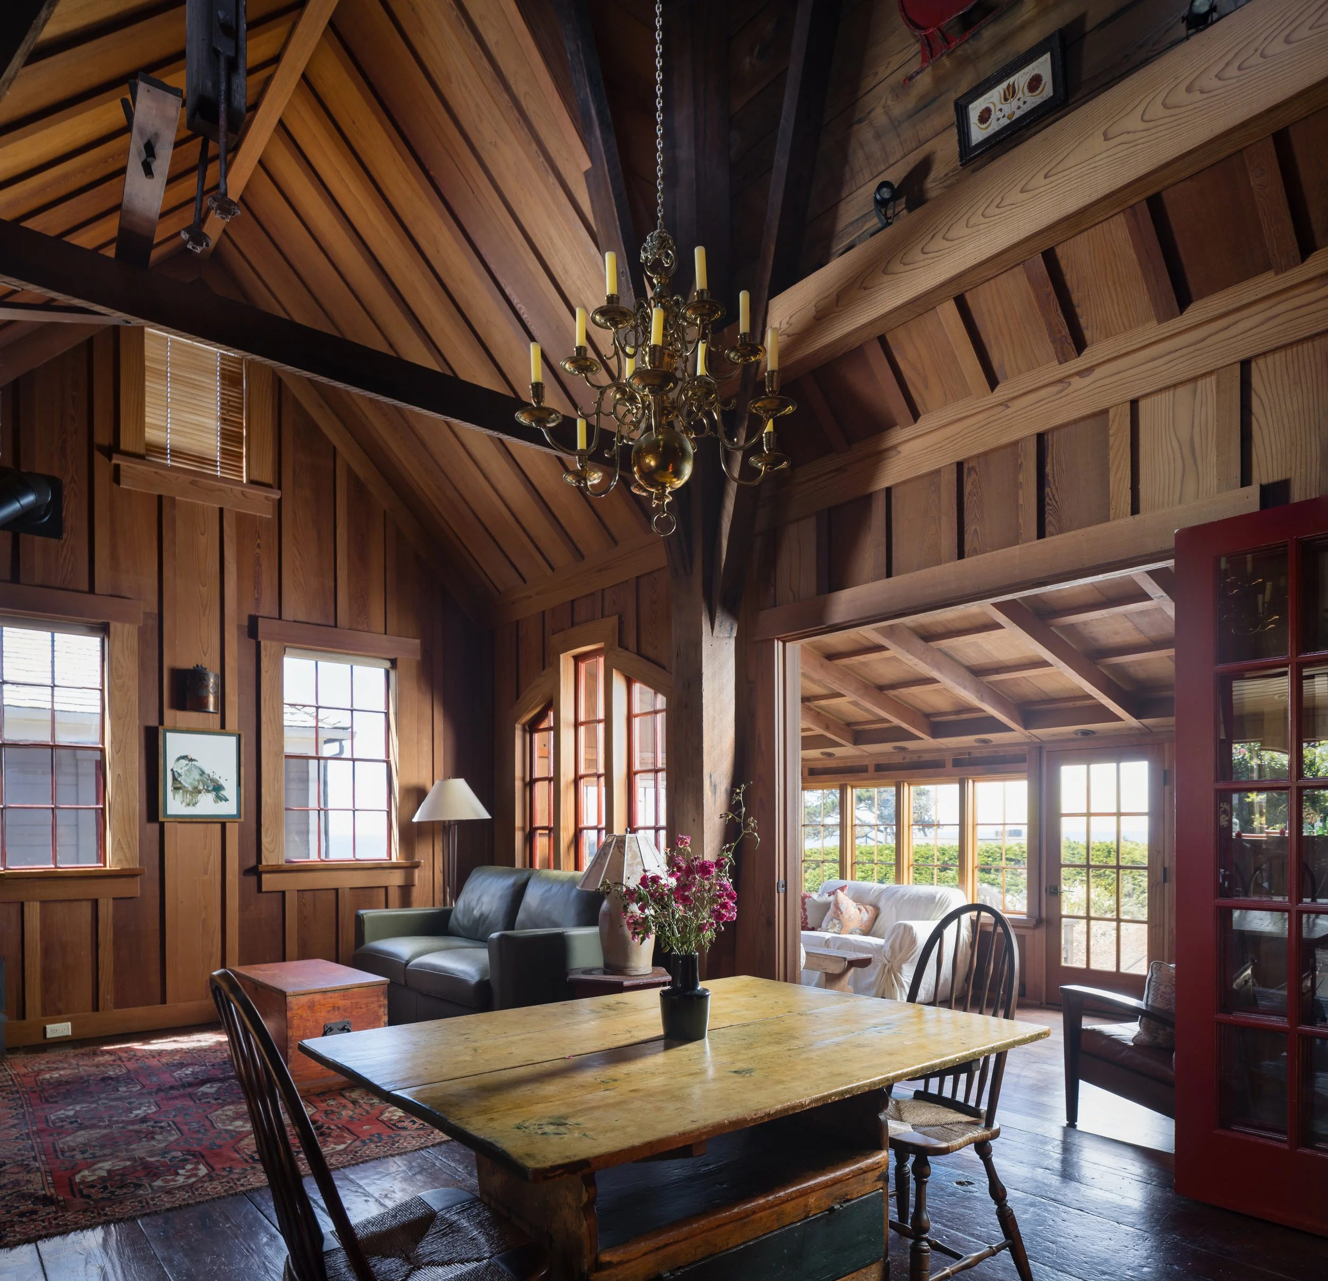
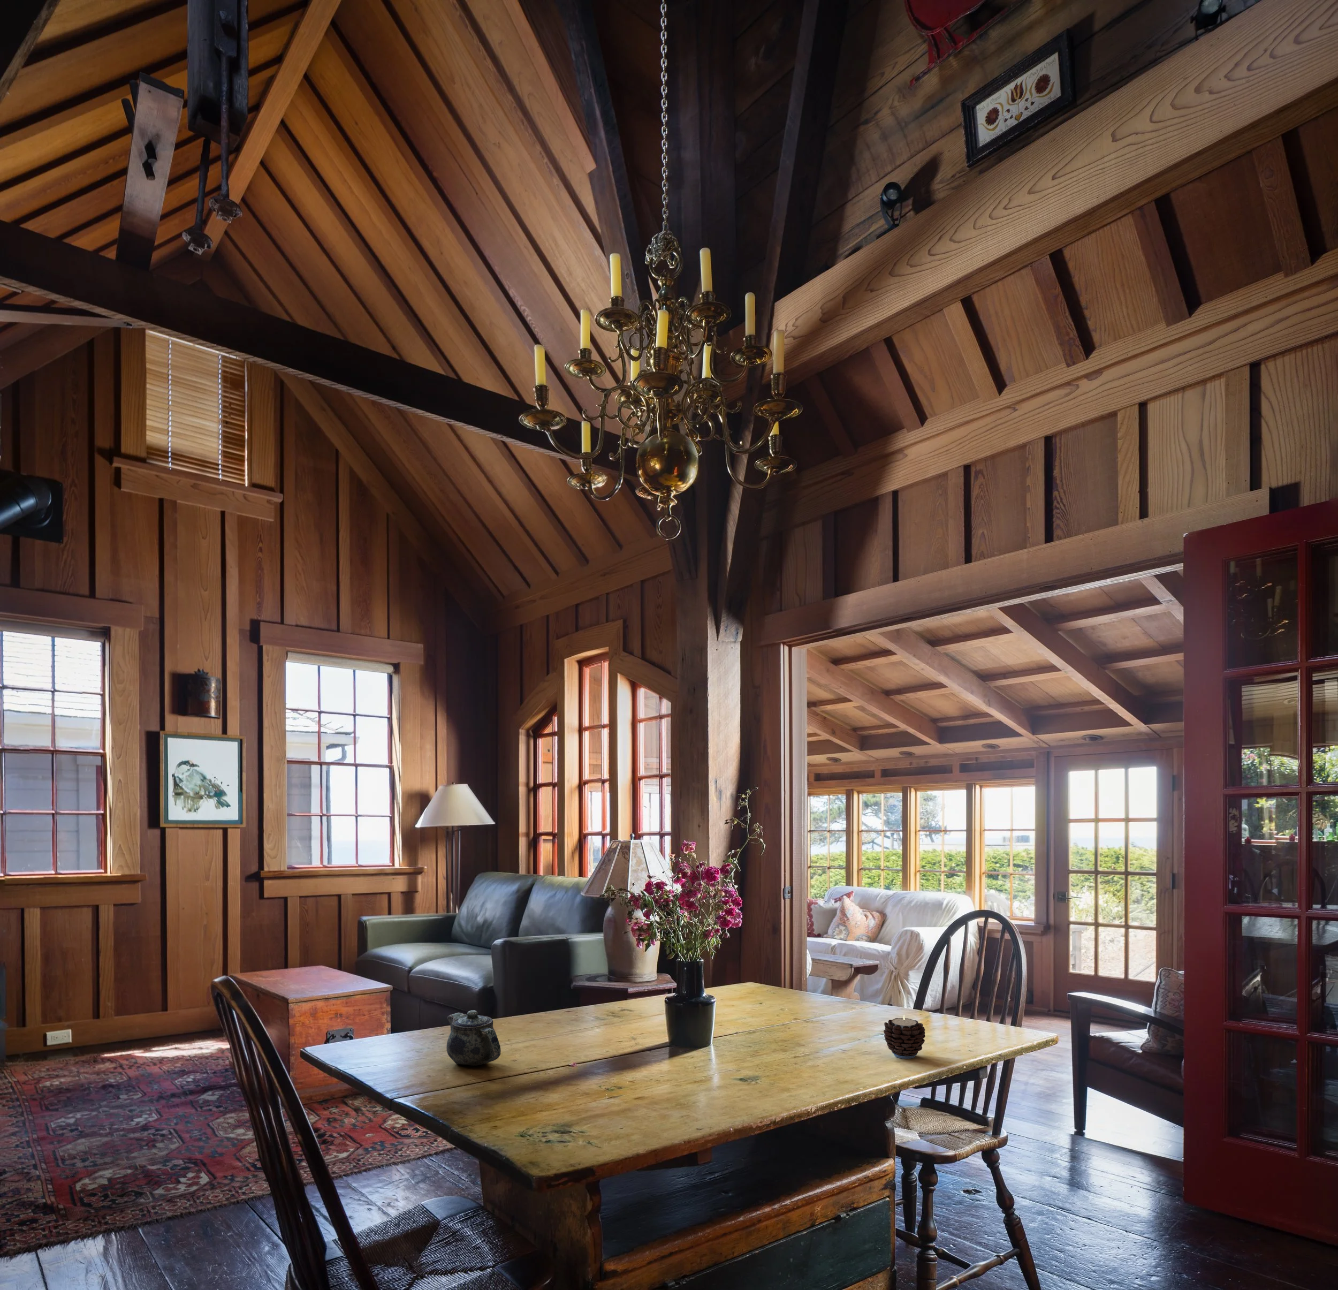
+ candle [883,1014,926,1059]
+ chinaware [446,1010,502,1067]
